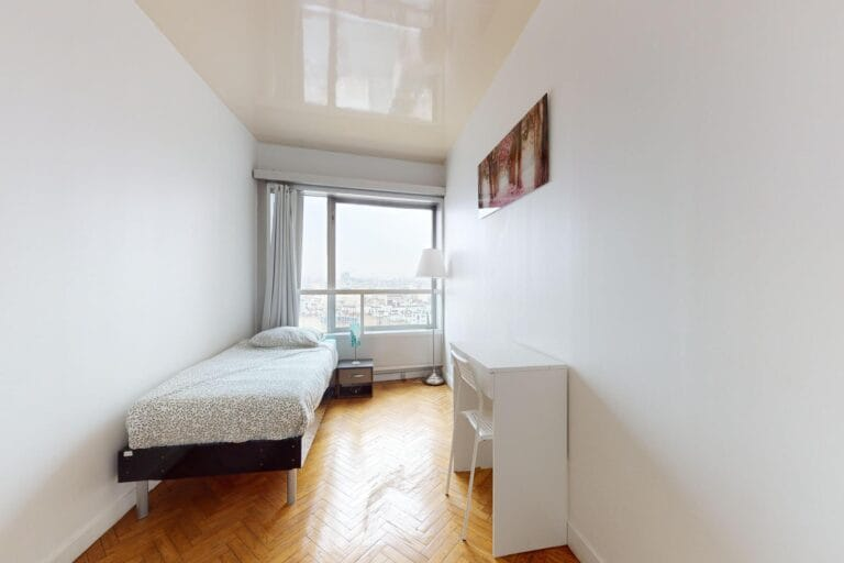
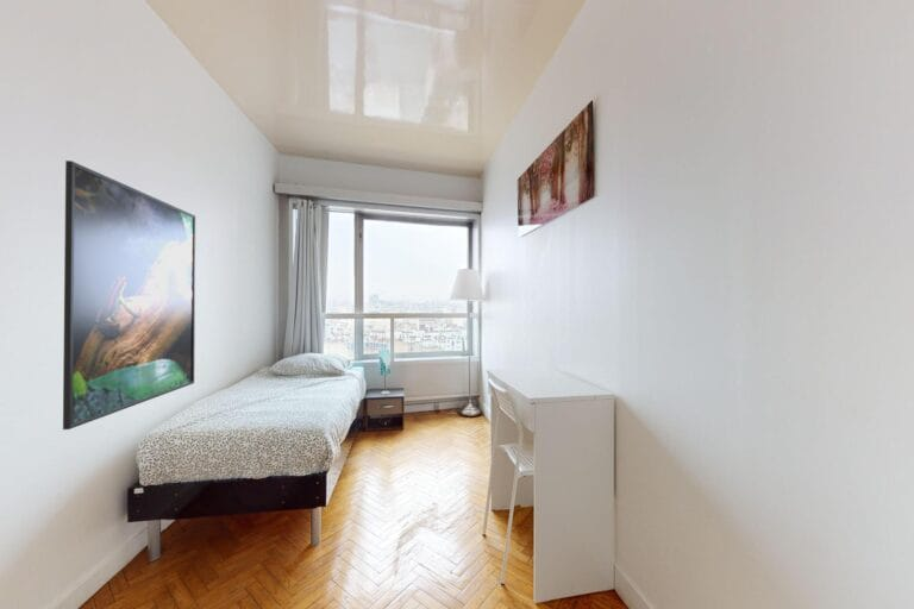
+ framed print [62,159,196,431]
